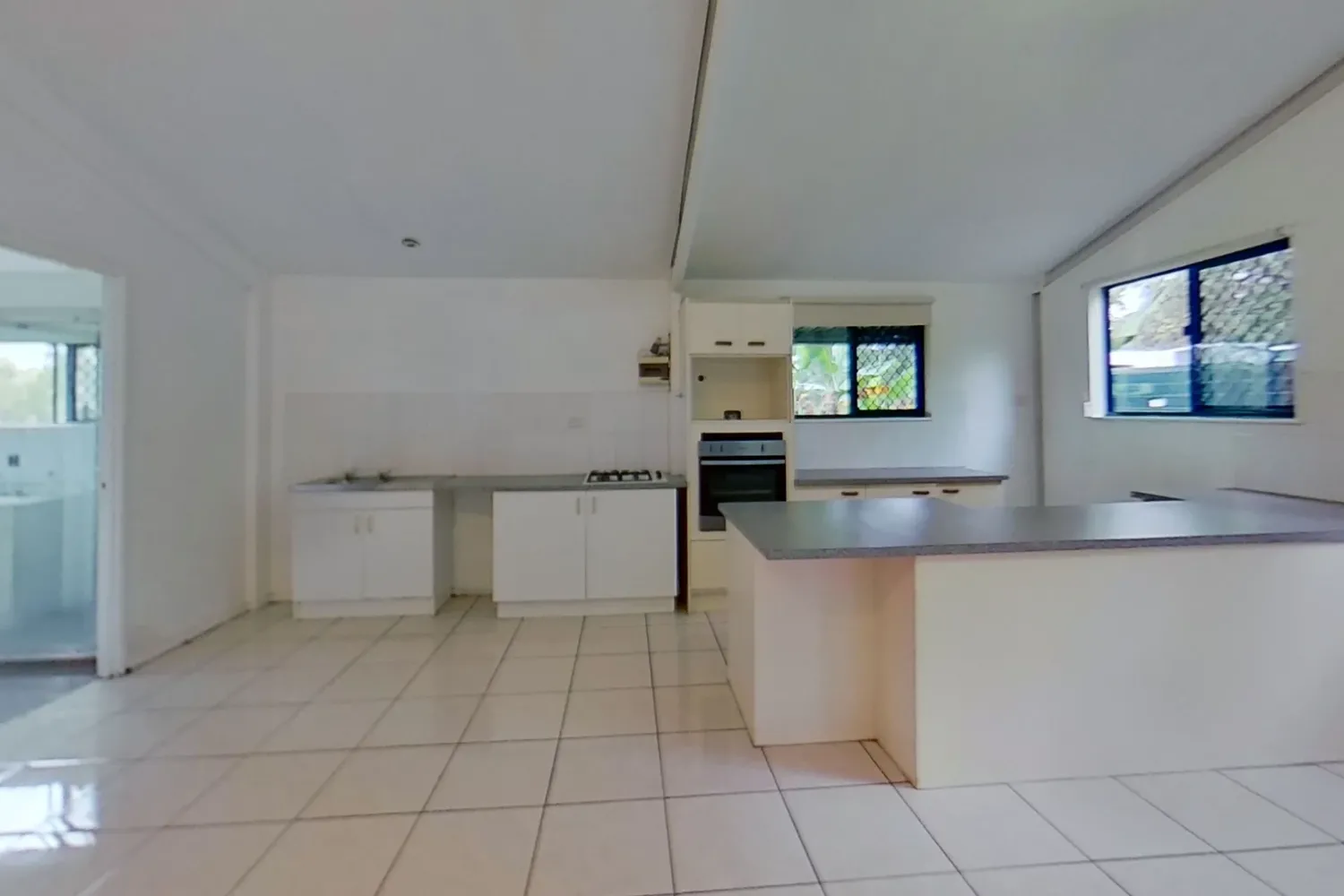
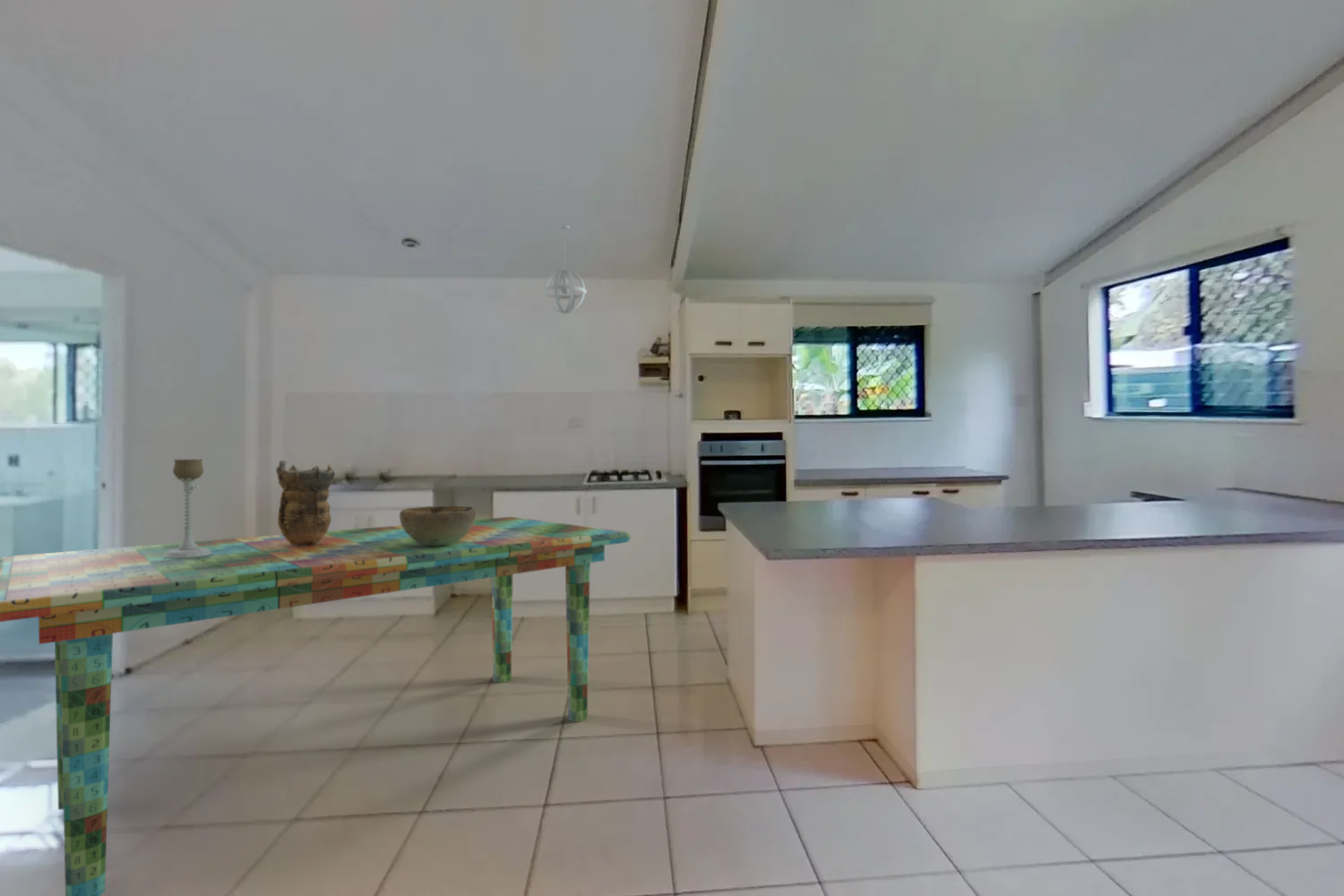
+ pendant light [542,224,588,314]
+ vase [275,460,336,547]
+ candle holder [163,458,212,558]
+ dining table [0,516,631,896]
+ decorative bowl [399,505,477,547]
